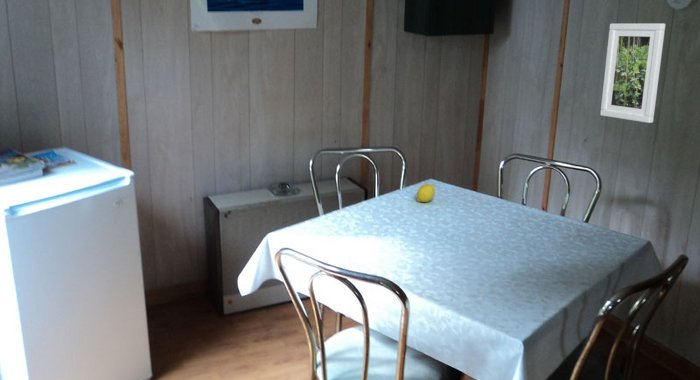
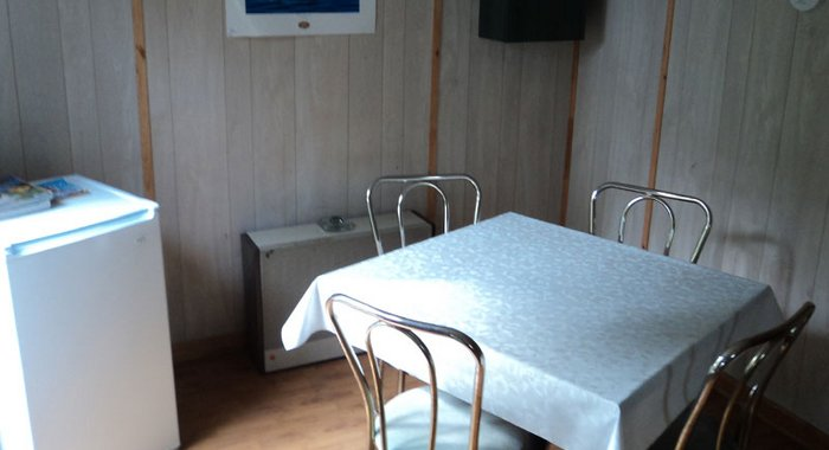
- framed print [599,23,666,124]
- fruit [416,183,436,203]
